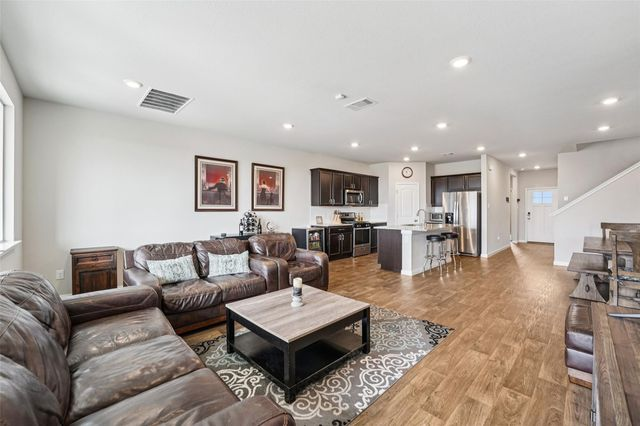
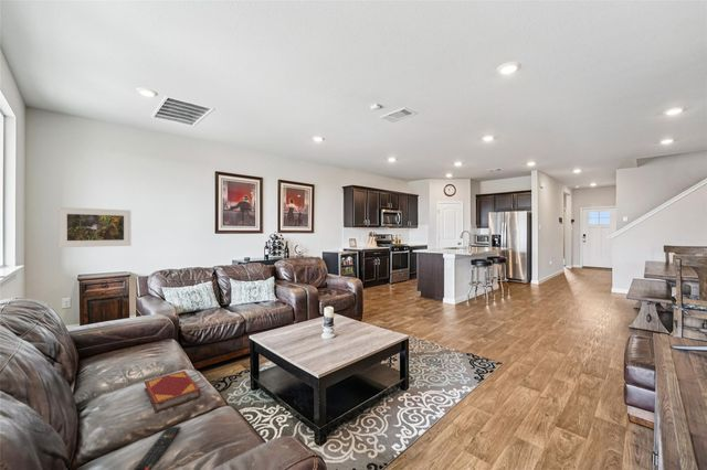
+ hardback book [143,370,202,413]
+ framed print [57,206,133,248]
+ remote control [133,425,182,470]
